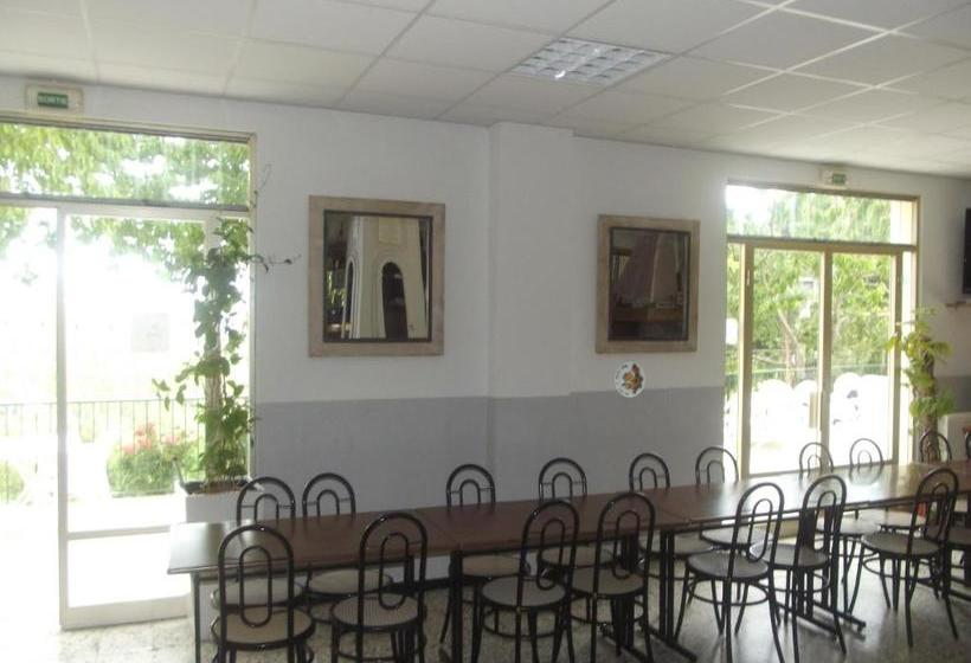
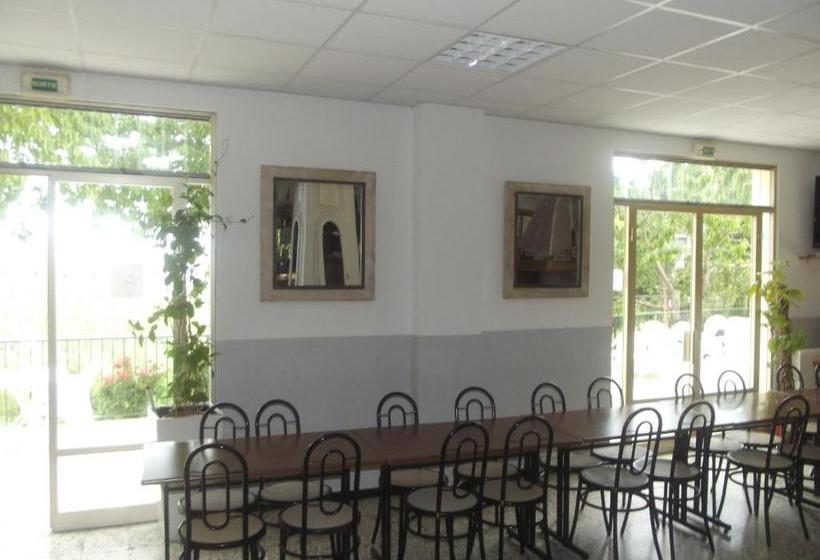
- decorative plate [613,361,647,399]
